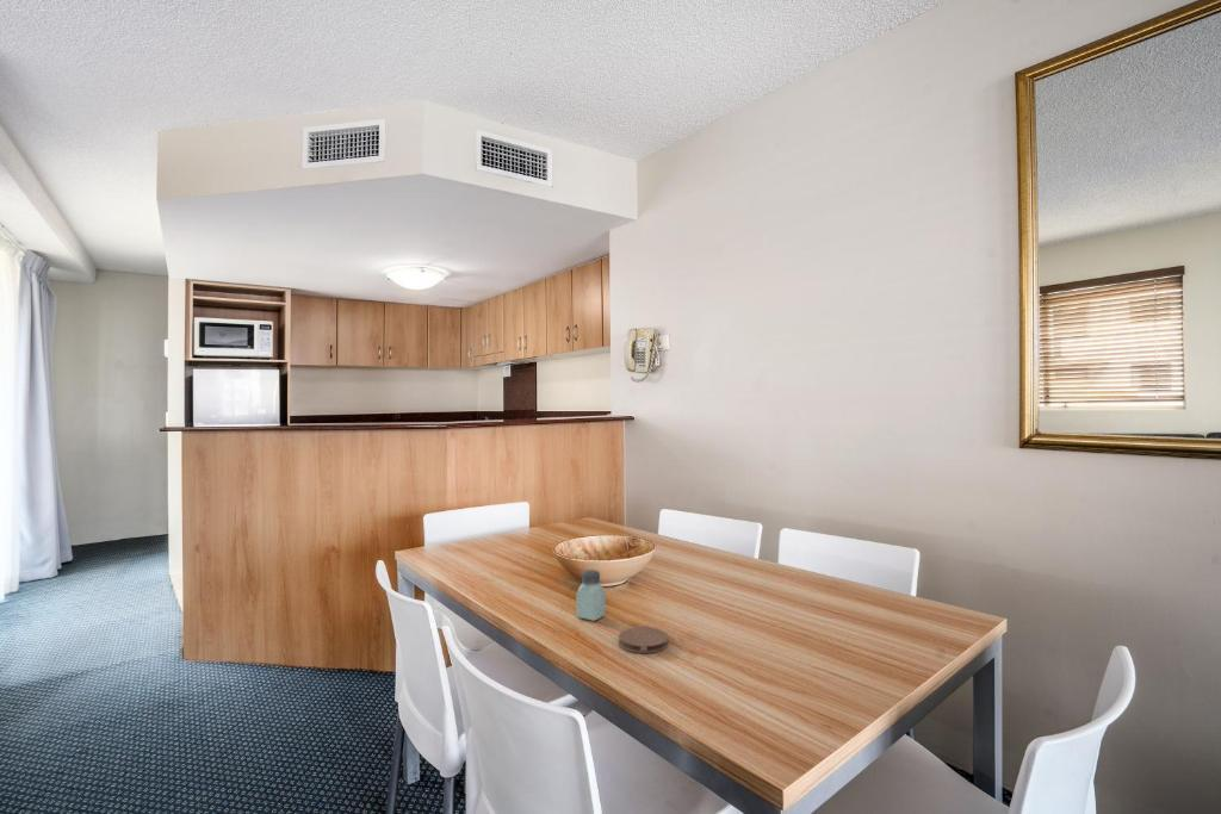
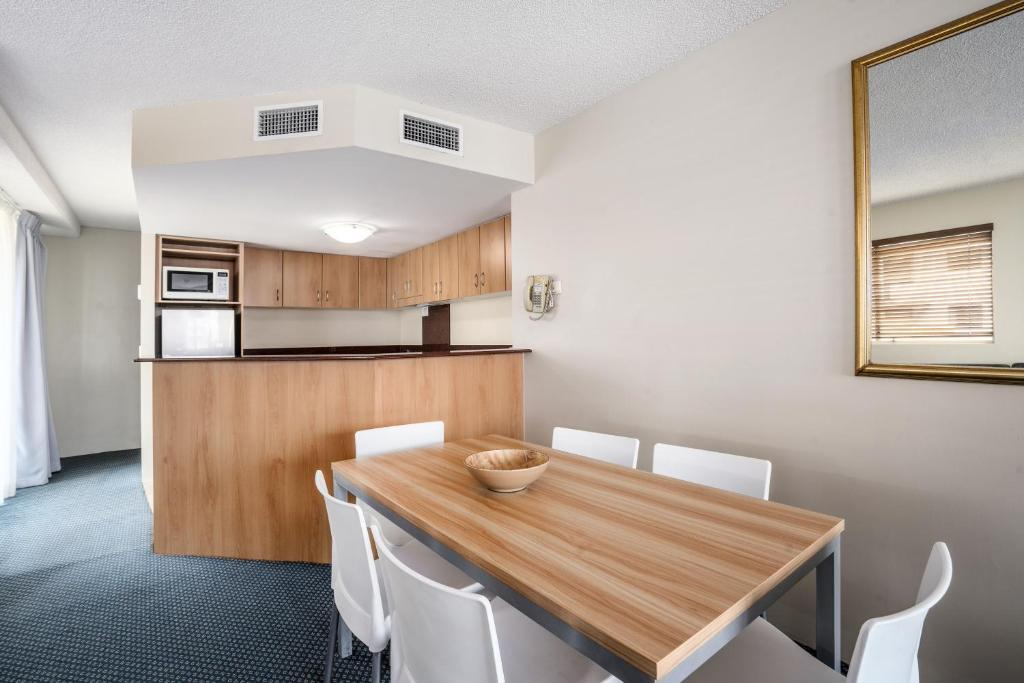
- saltshaker [575,568,607,622]
- coaster [618,626,669,654]
